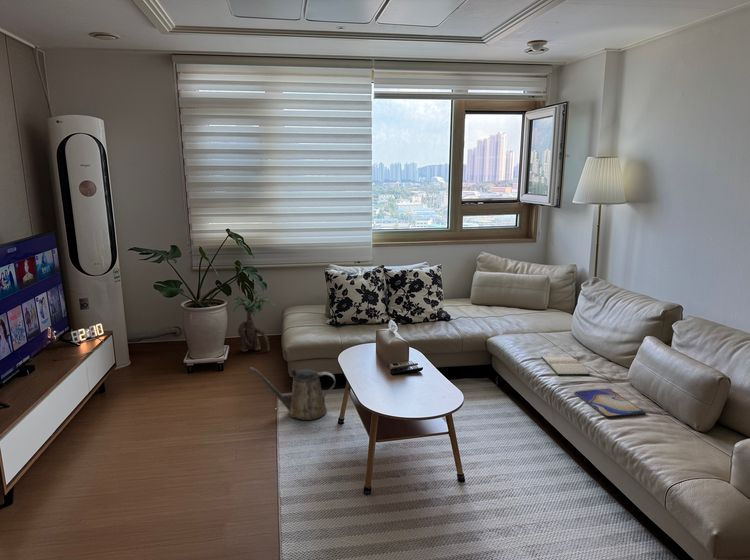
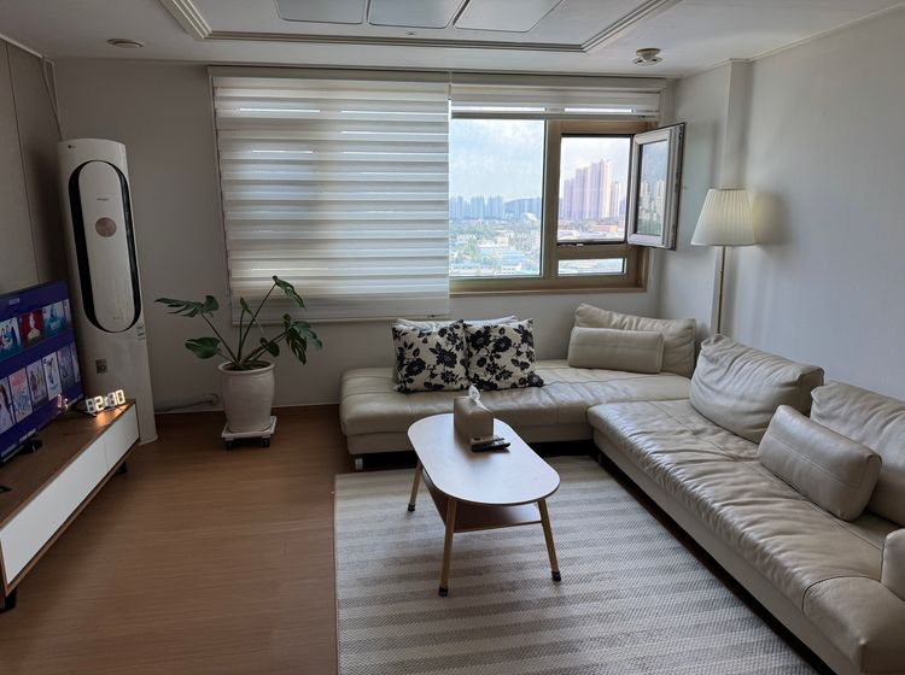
- tablet [573,388,647,419]
- hardback book [540,355,591,376]
- decorative plant [232,289,276,353]
- watering can [249,366,336,421]
